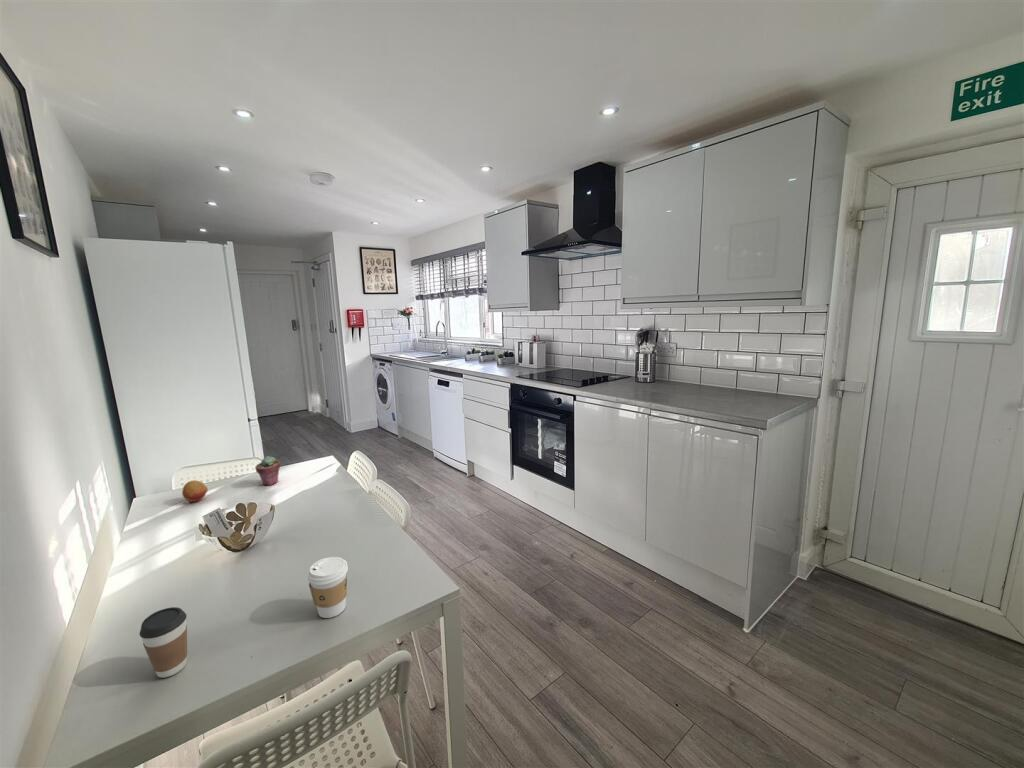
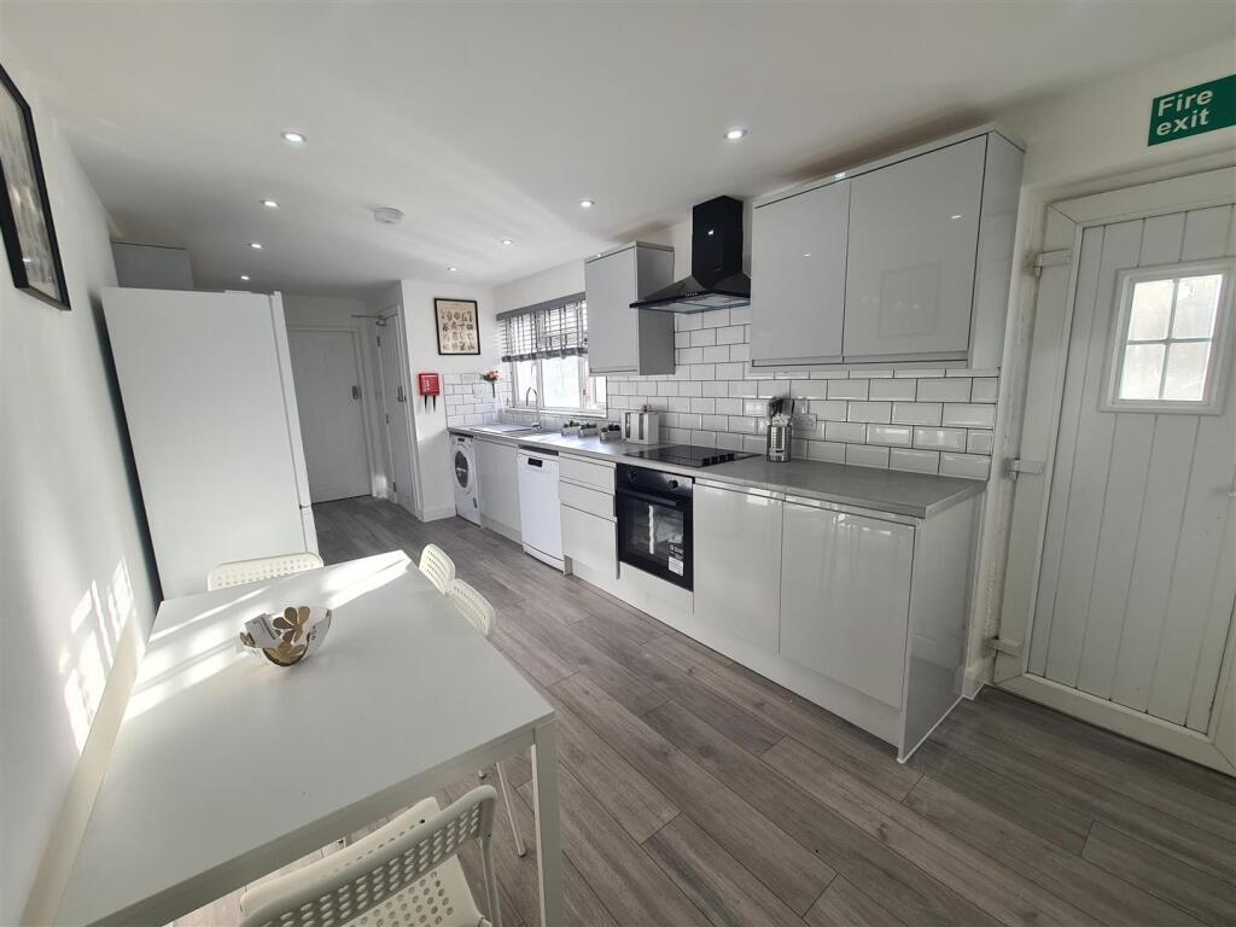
- coffee cup [138,606,188,678]
- fruit [181,479,209,503]
- coffee cup [307,556,349,619]
- potted succulent [254,455,281,486]
